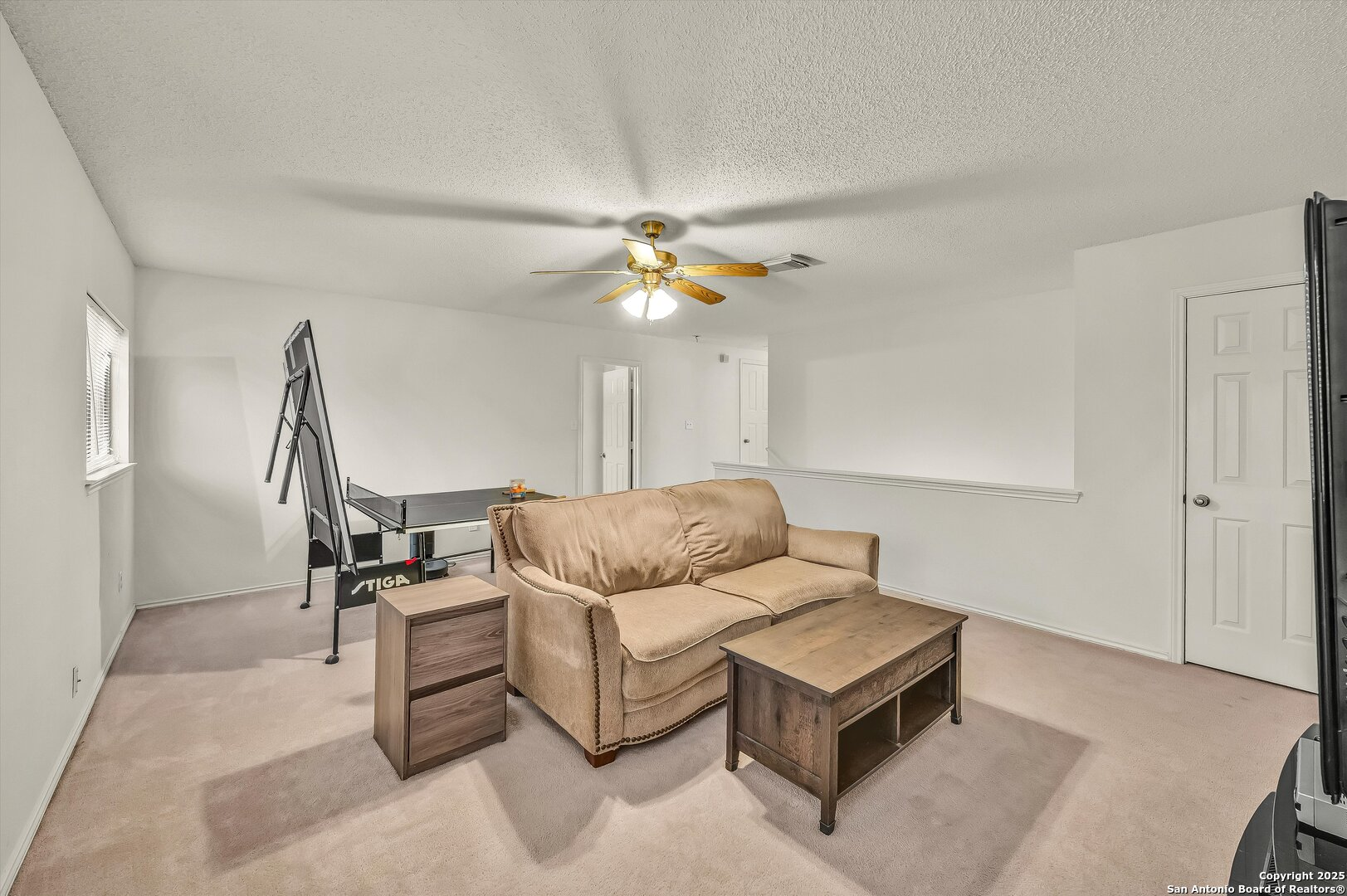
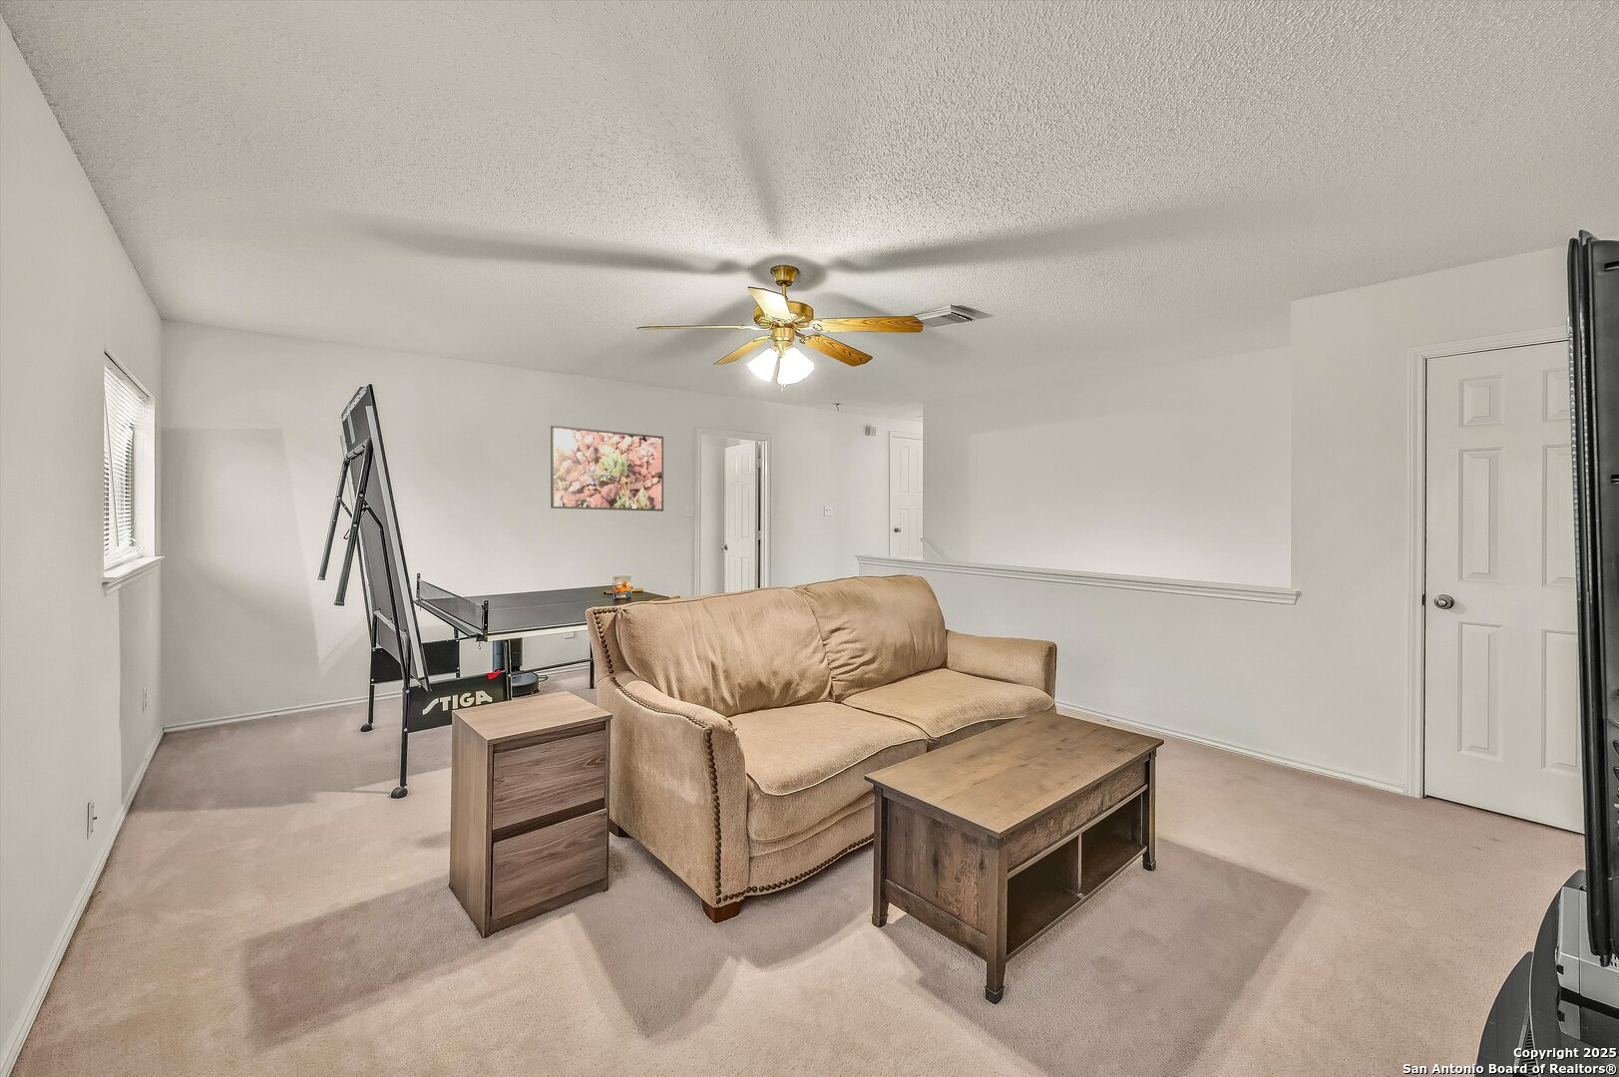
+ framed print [549,424,665,512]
